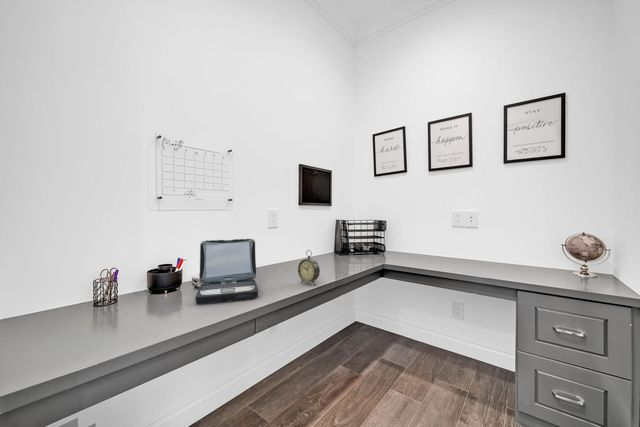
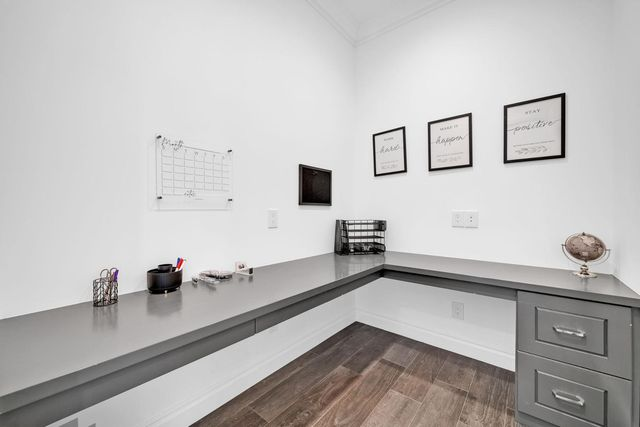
- laptop [193,238,259,305]
- alarm clock [297,249,321,286]
